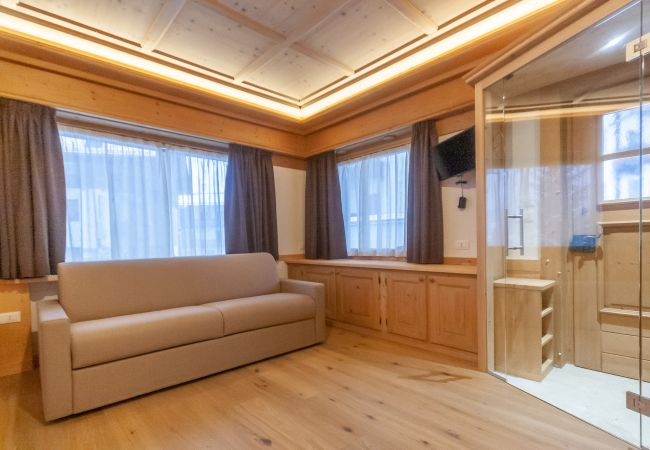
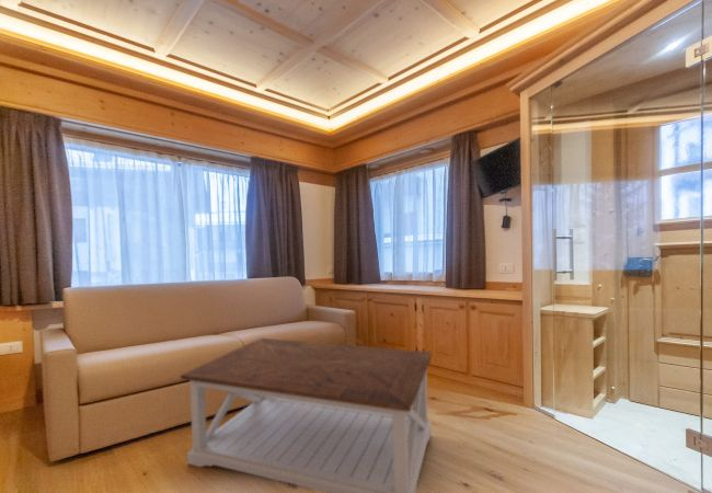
+ coffee table [180,337,433,493]
